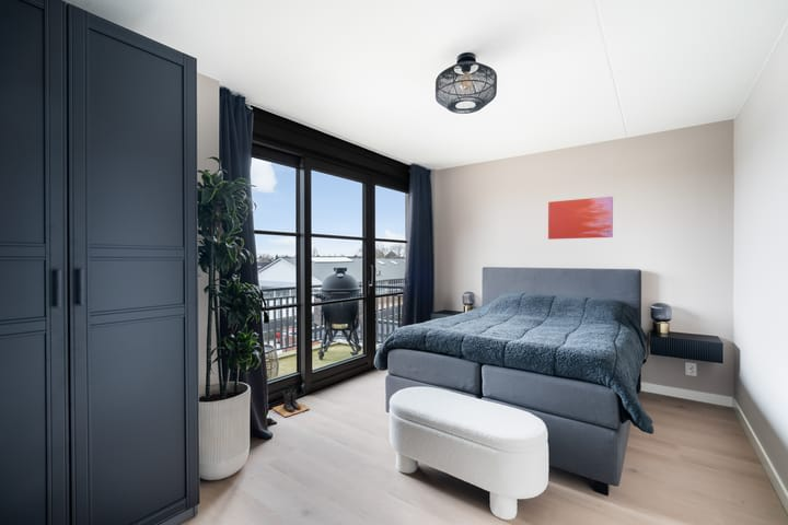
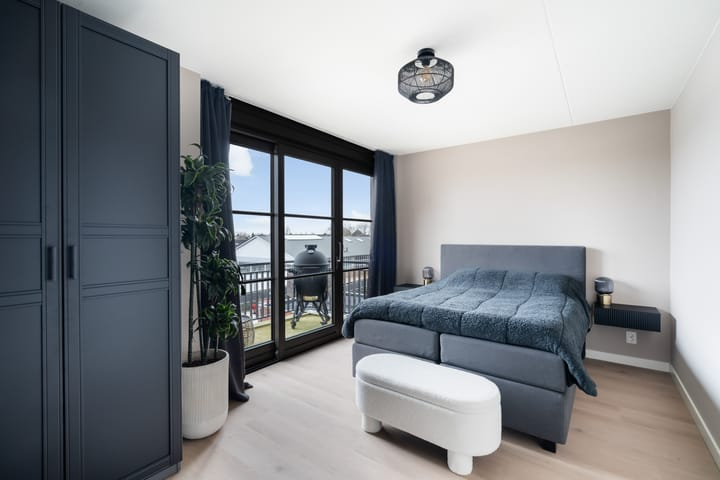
- wall art [547,196,614,241]
- boots [271,388,311,418]
